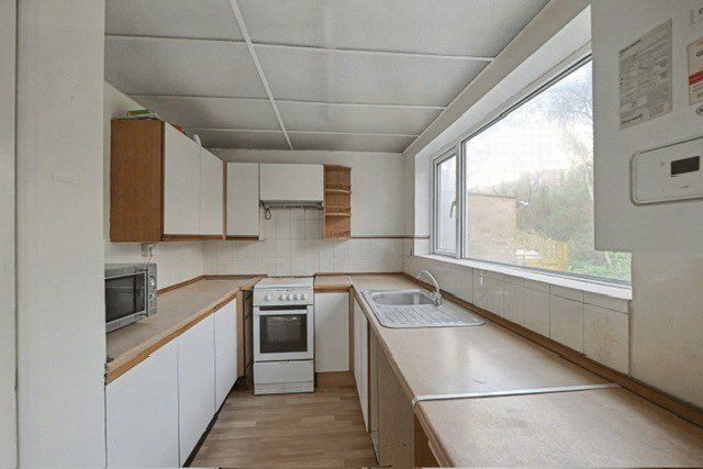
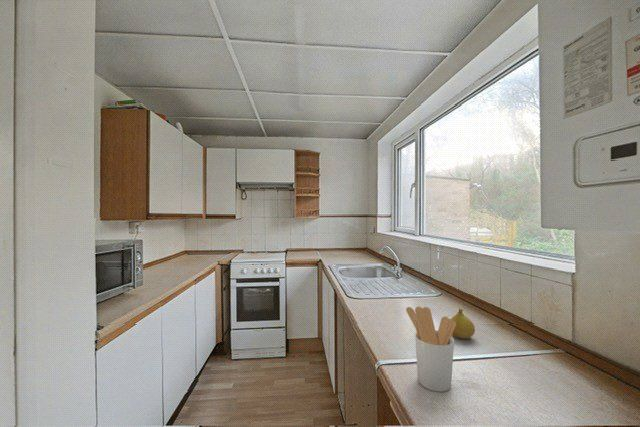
+ fruit [450,308,476,340]
+ utensil holder [405,306,456,393]
